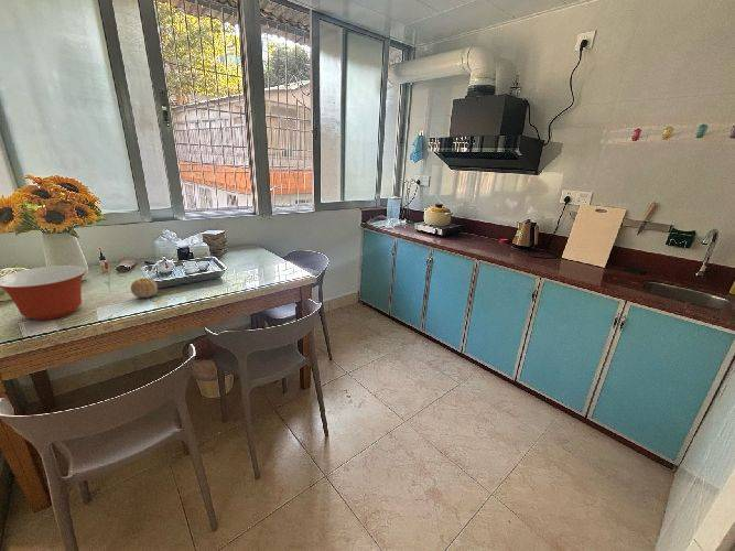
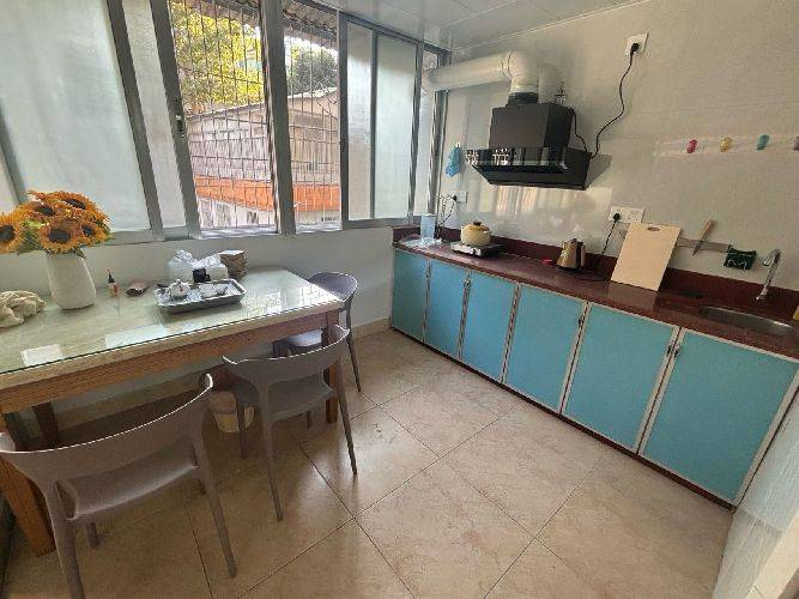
- mixing bowl [0,264,87,321]
- fruit [130,278,159,299]
